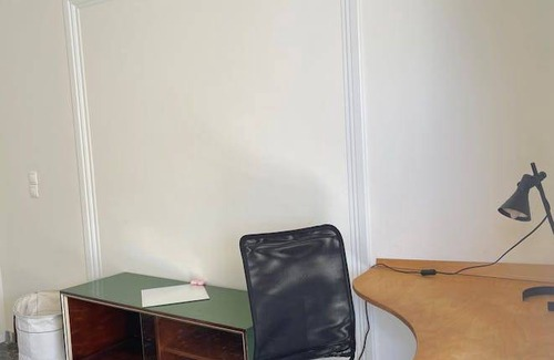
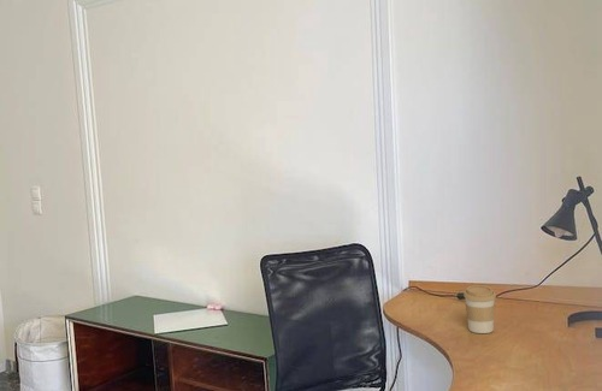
+ coffee cup [462,284,497,334]
